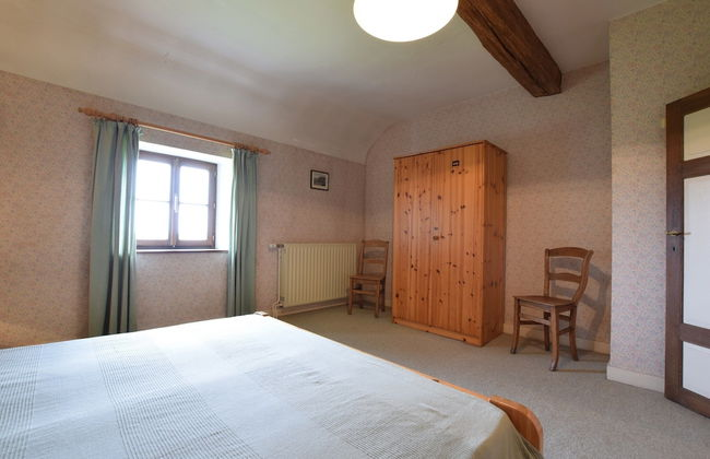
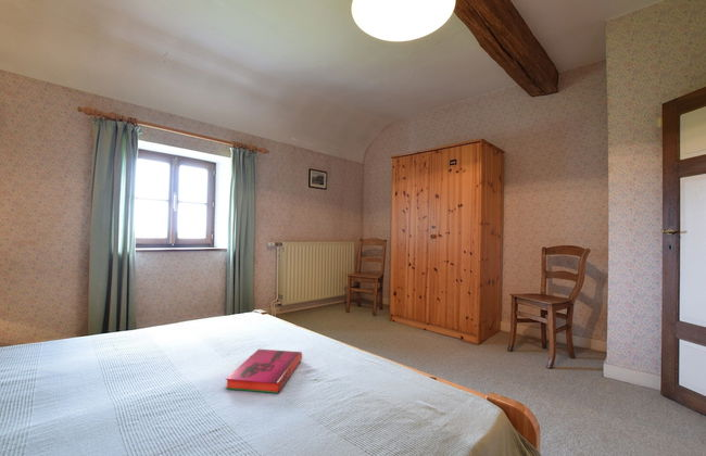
+ hardback book [224,349,303,394]
